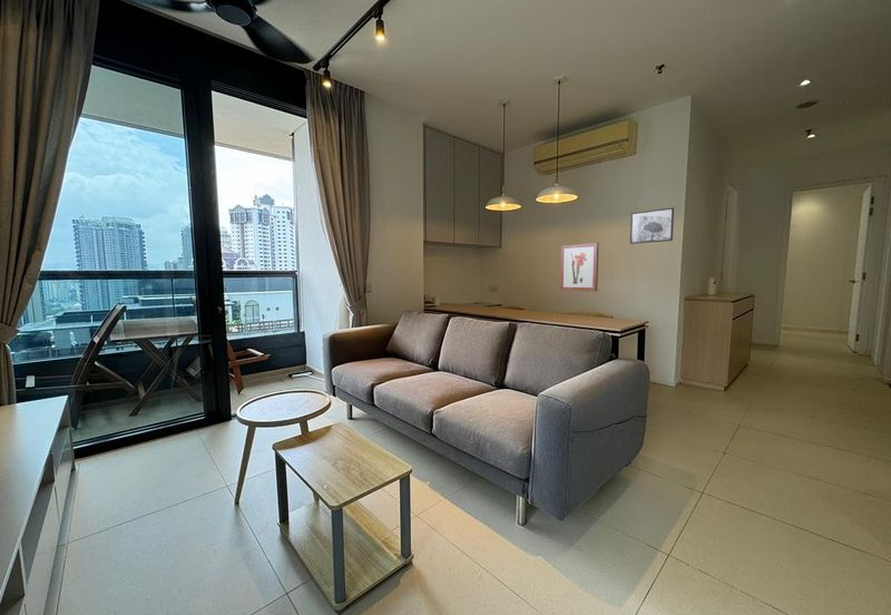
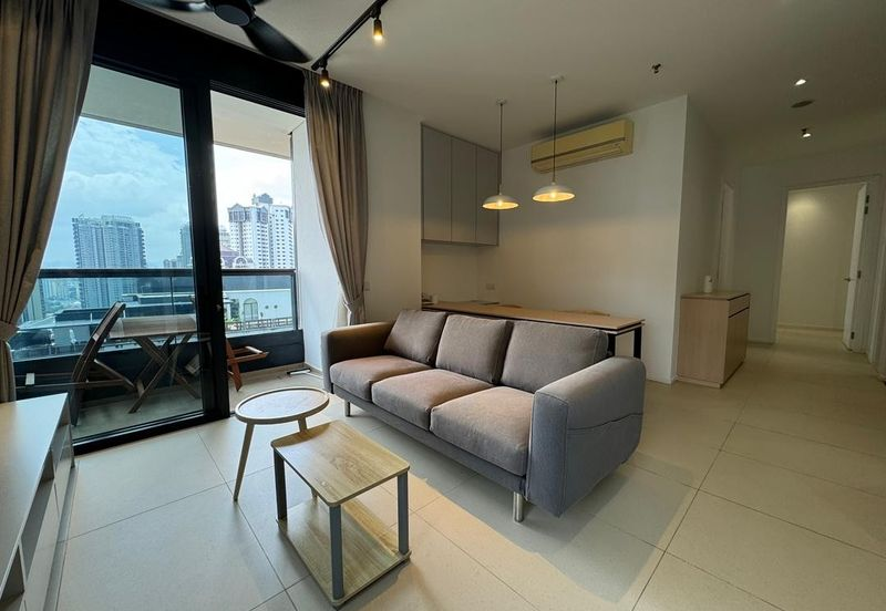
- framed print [629,206,675,245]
- wall art [559,242,599,292]
